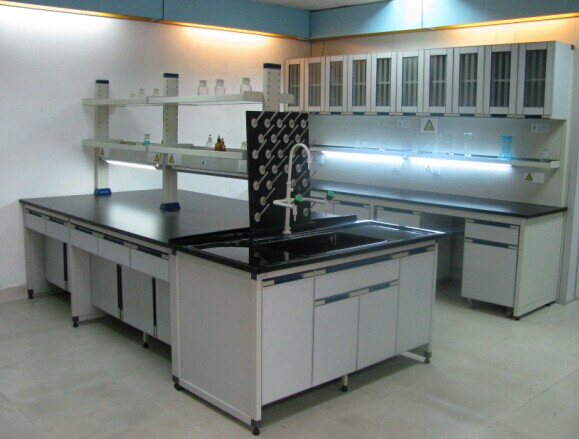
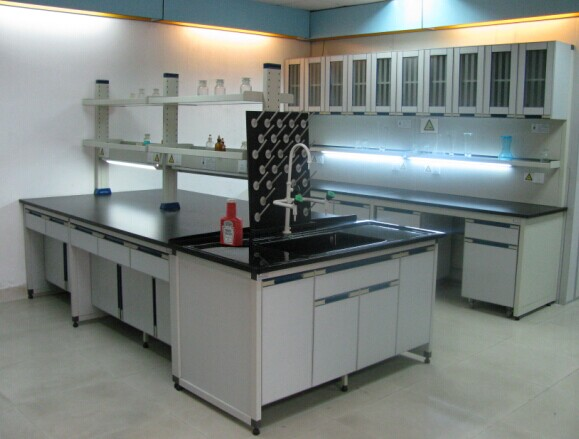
+ soap bottle [219,198,244,247]
